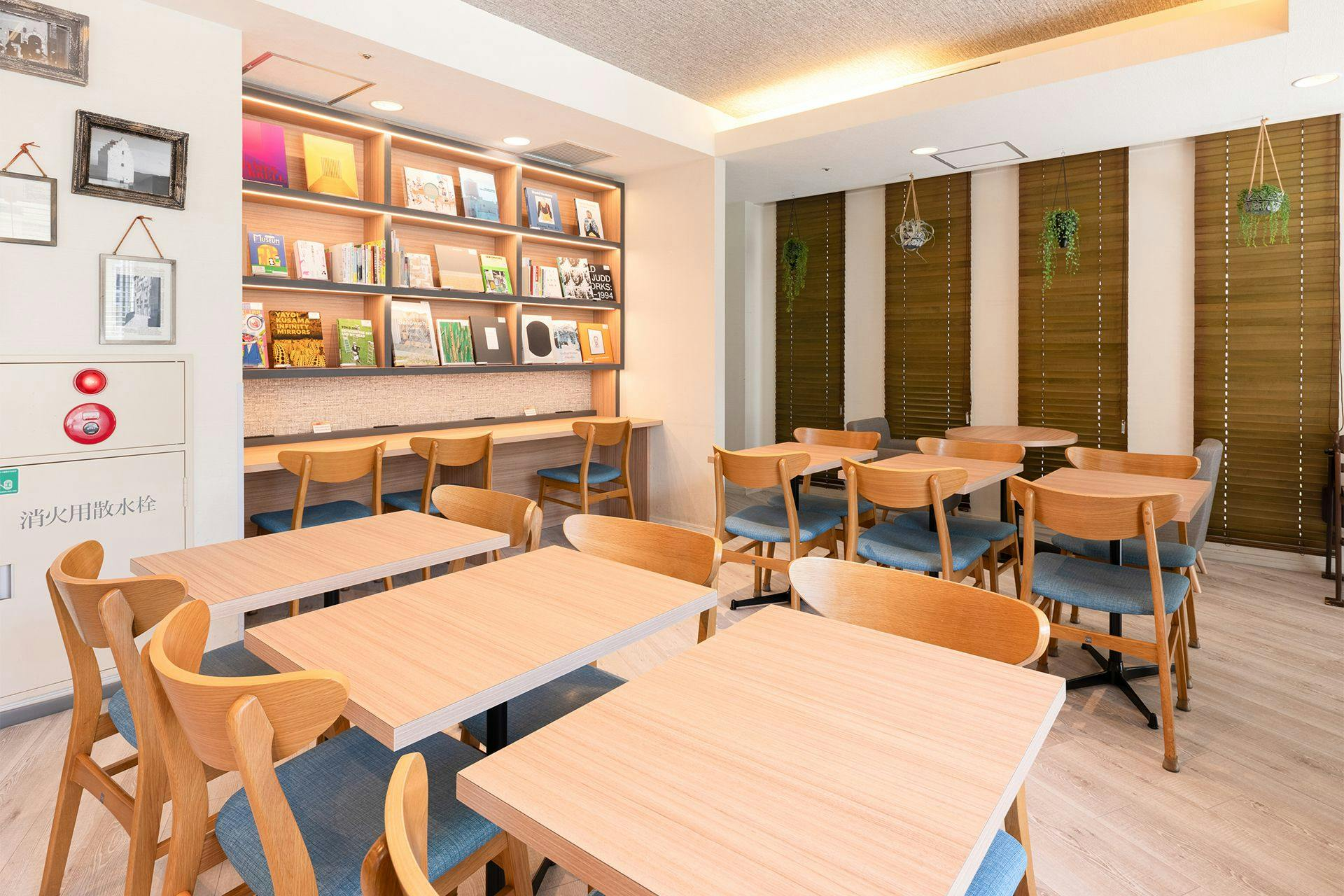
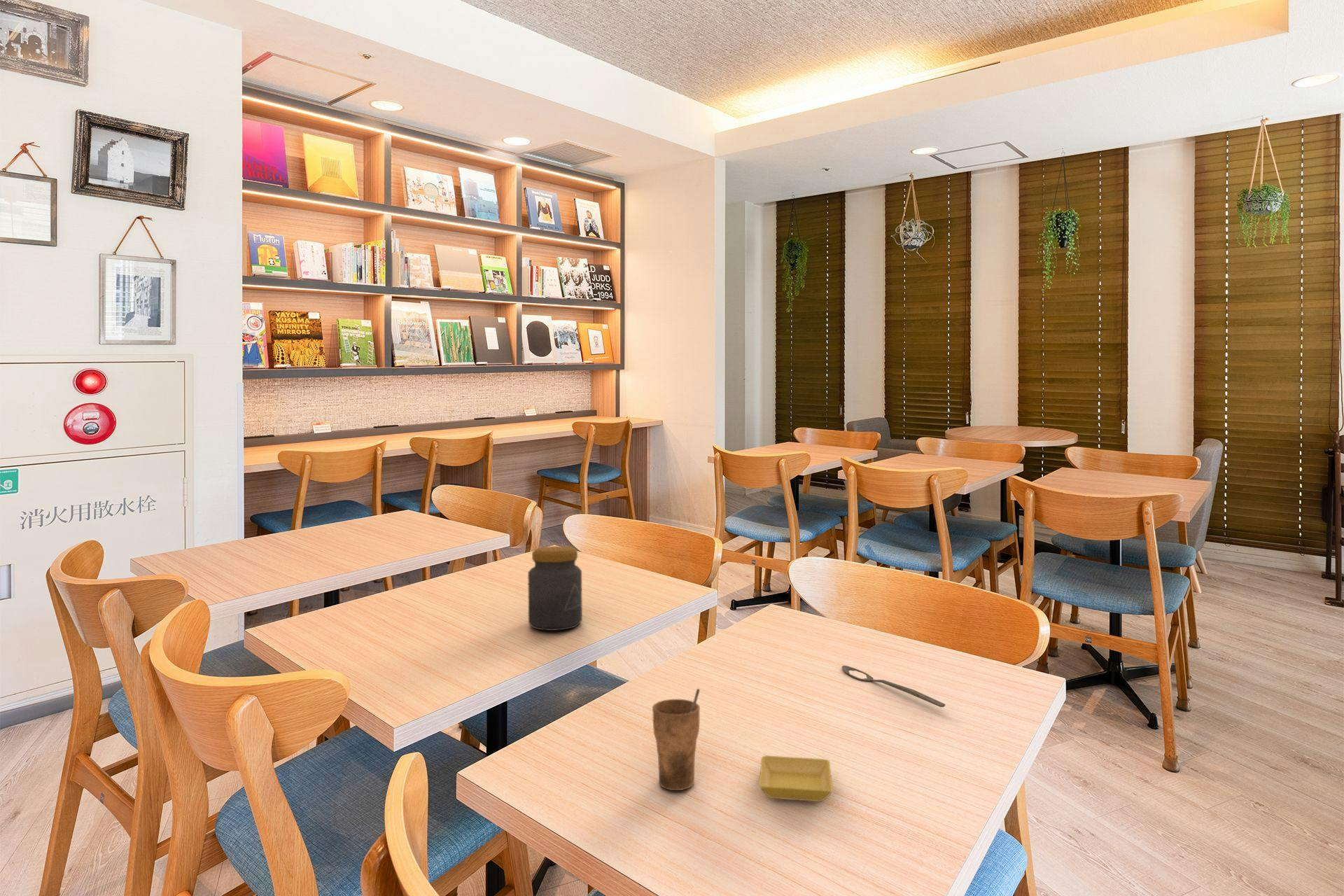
+ spoon [841,665,946,708]
+ saucer [758,755,834,802]
+ jar [527,545,583,631]
+ cup [652,688,701,791]
